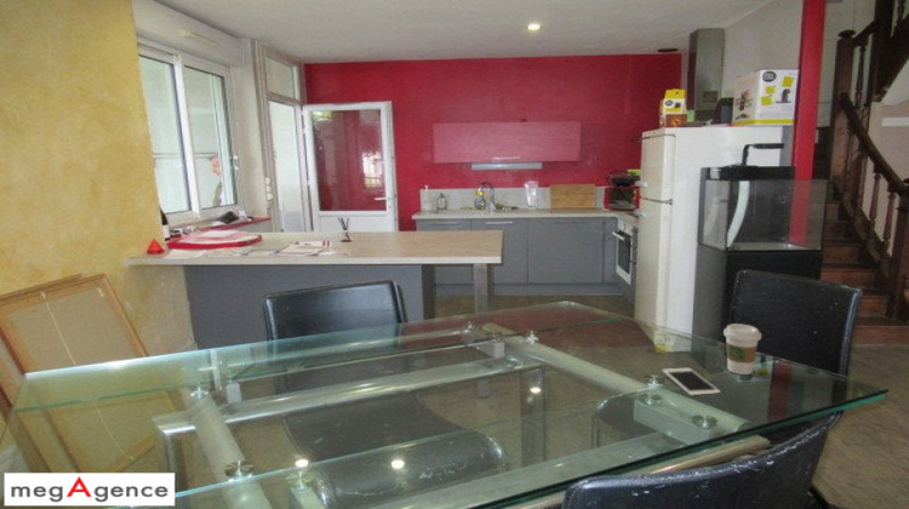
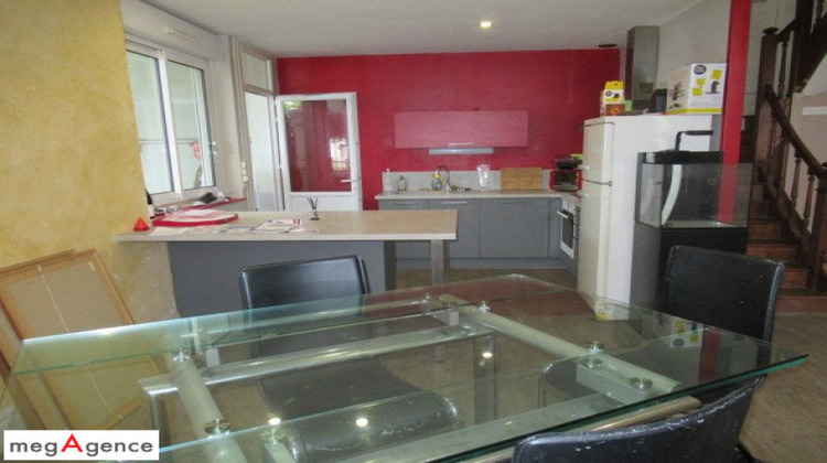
- coffee cup [722,322,762,376]
- cell phone [662,367,721,396]
